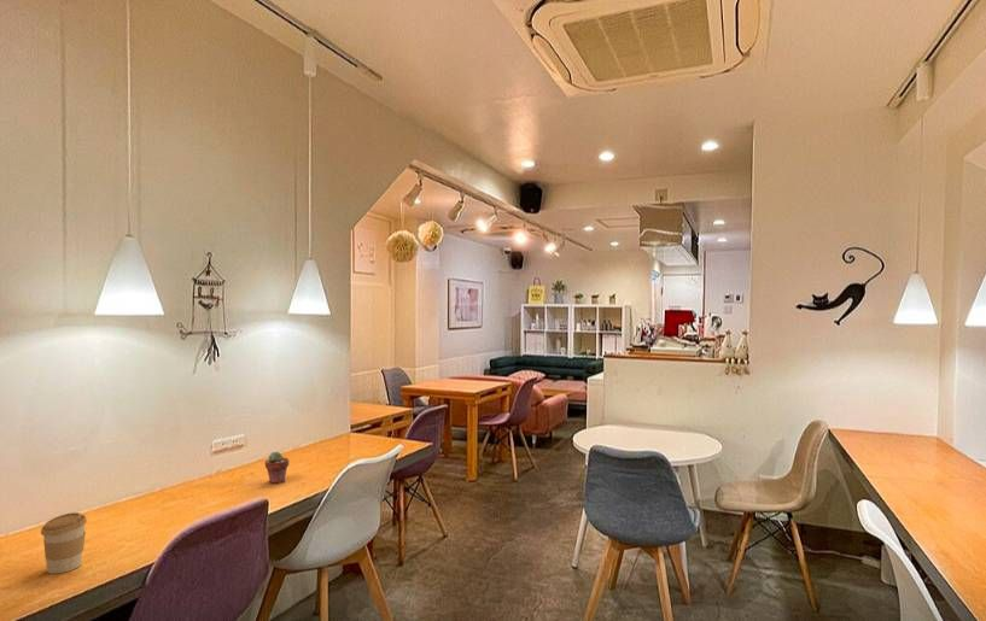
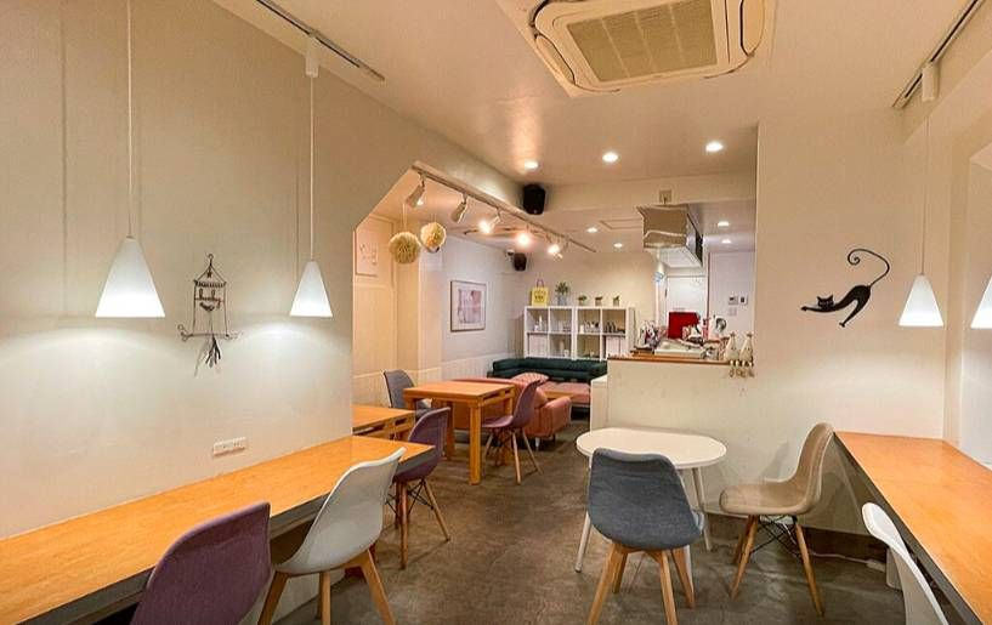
- potted succulent [264,451,290,485]
- coffee cup [40,511,88,575]
